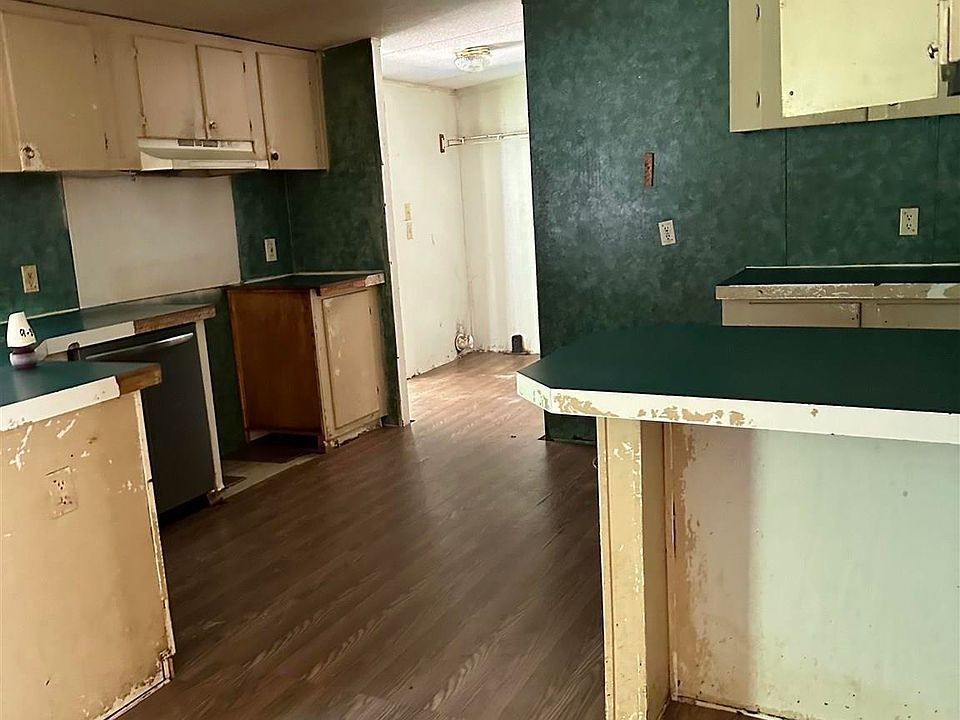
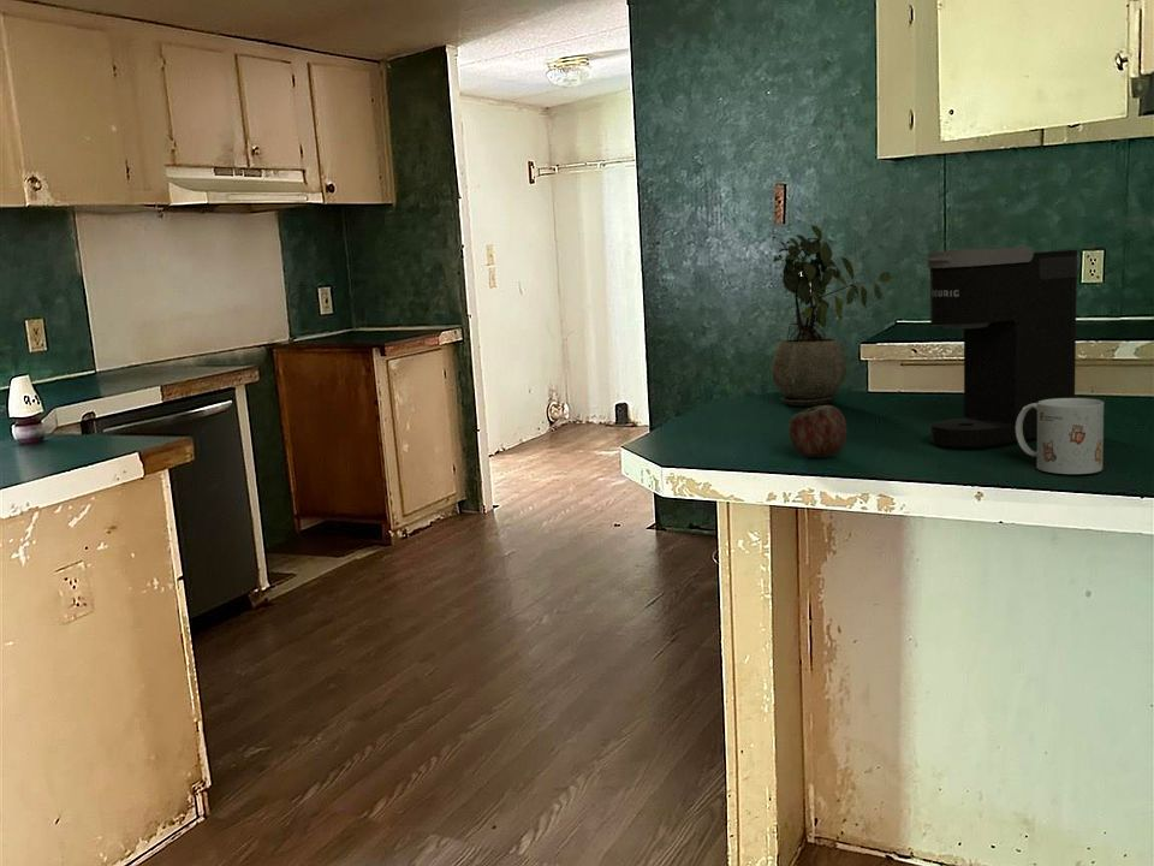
+ potted plant [771,224,892,407]
+ mug [1016,397,1105,475]
+ coffee maker [926,245,1078,449]
+ apple [787,404,847,459]
